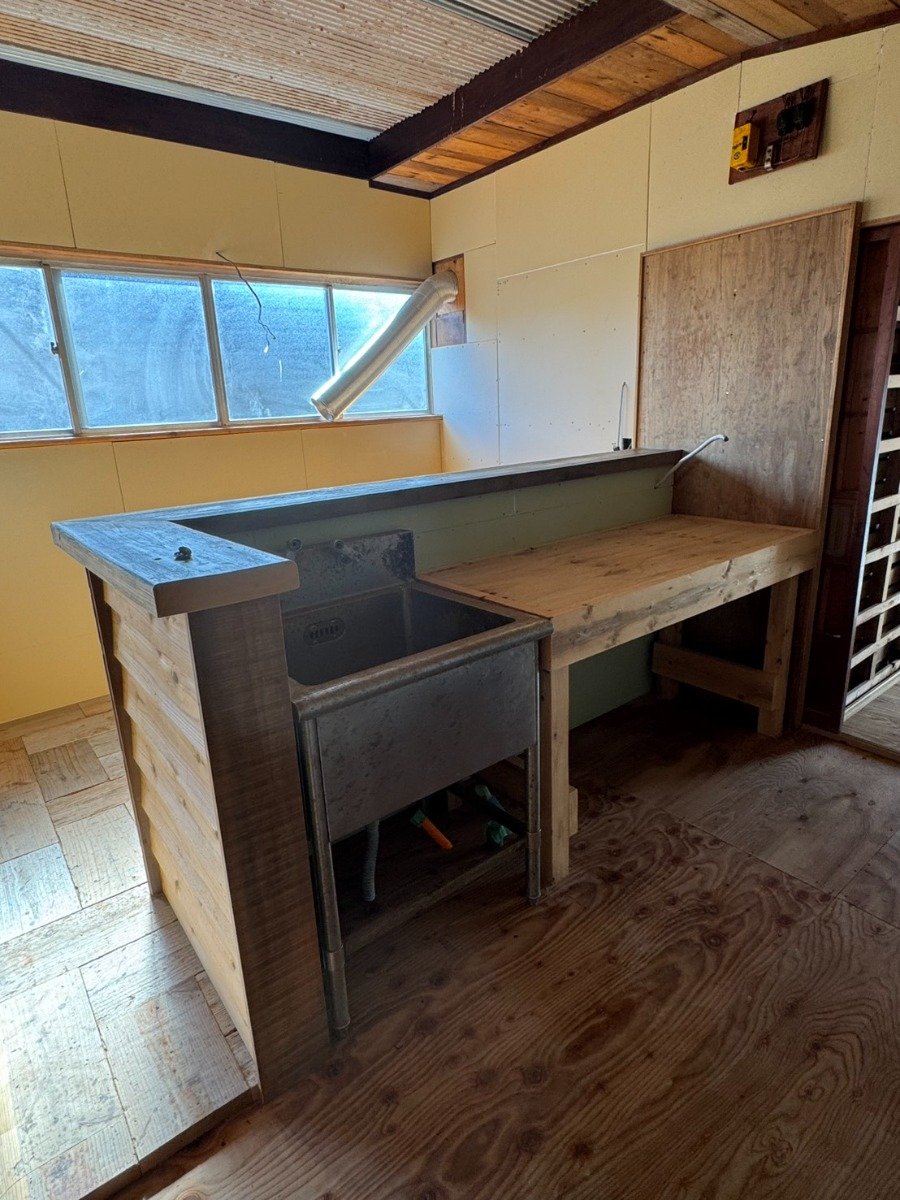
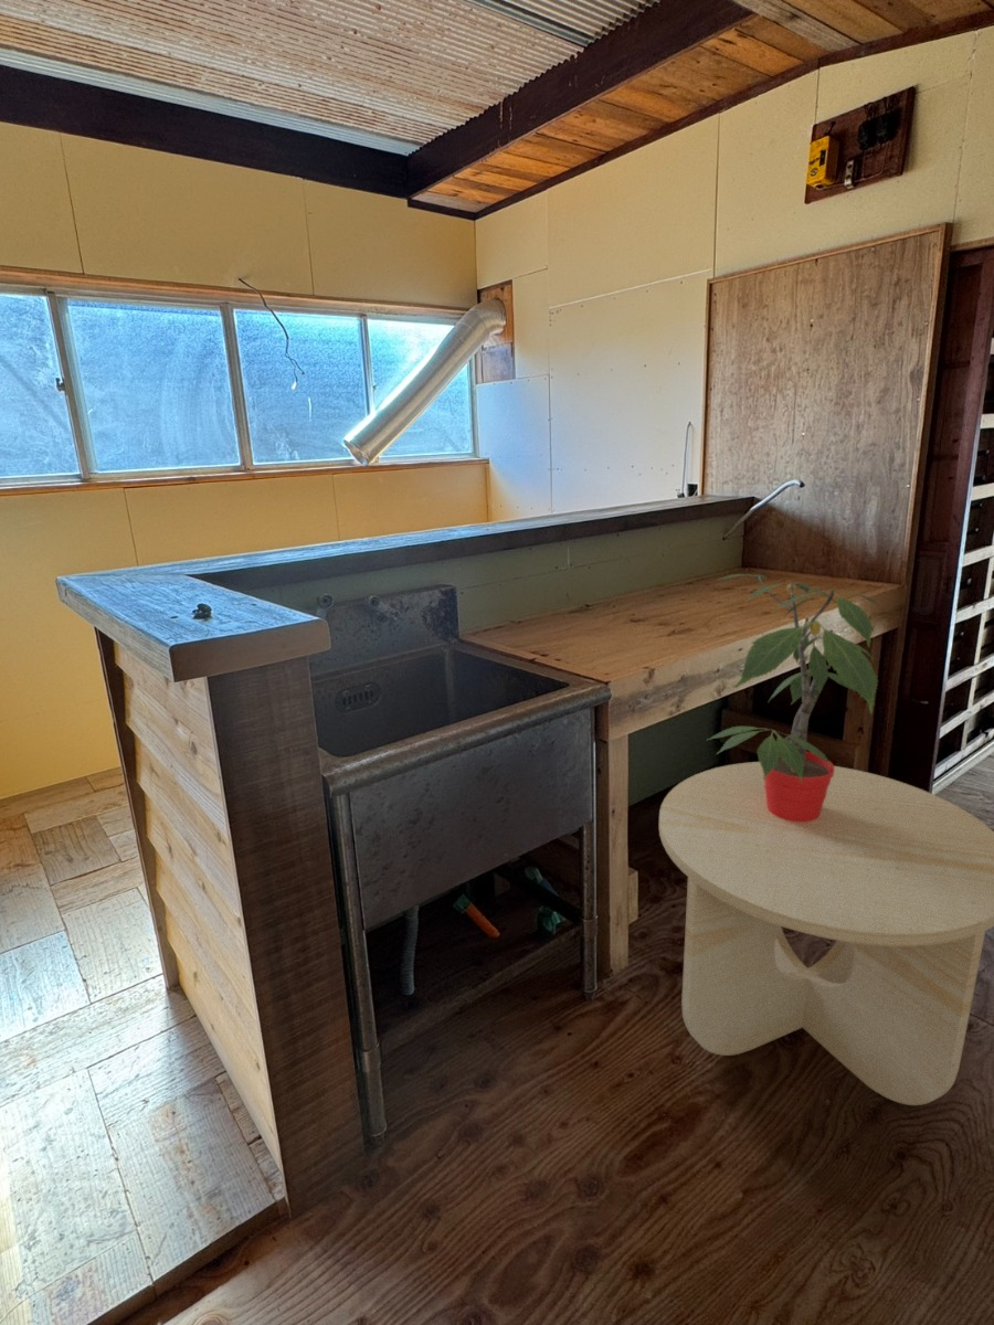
+ potted plant [707,573,881,823]
+ side table [658,761,994,1106]
